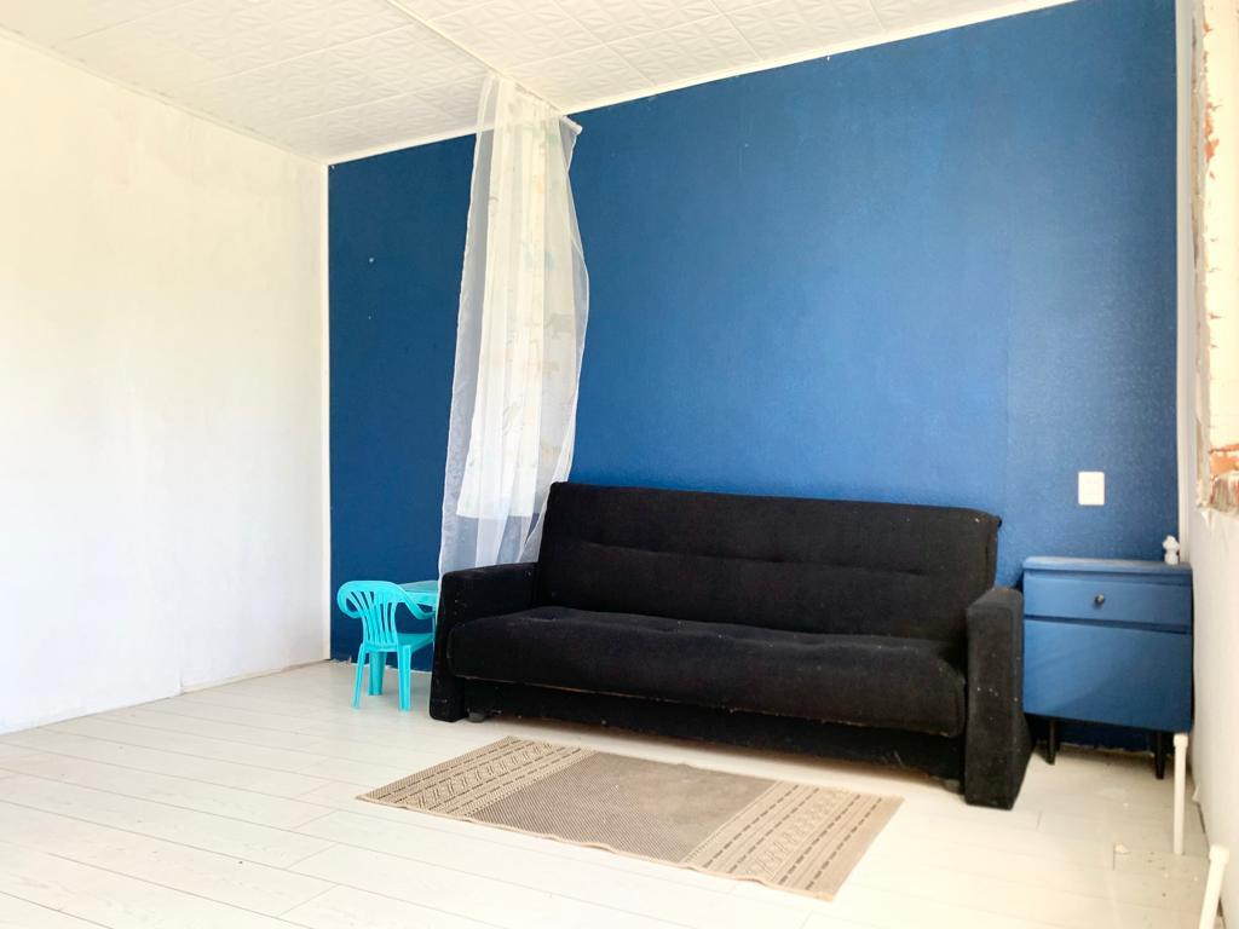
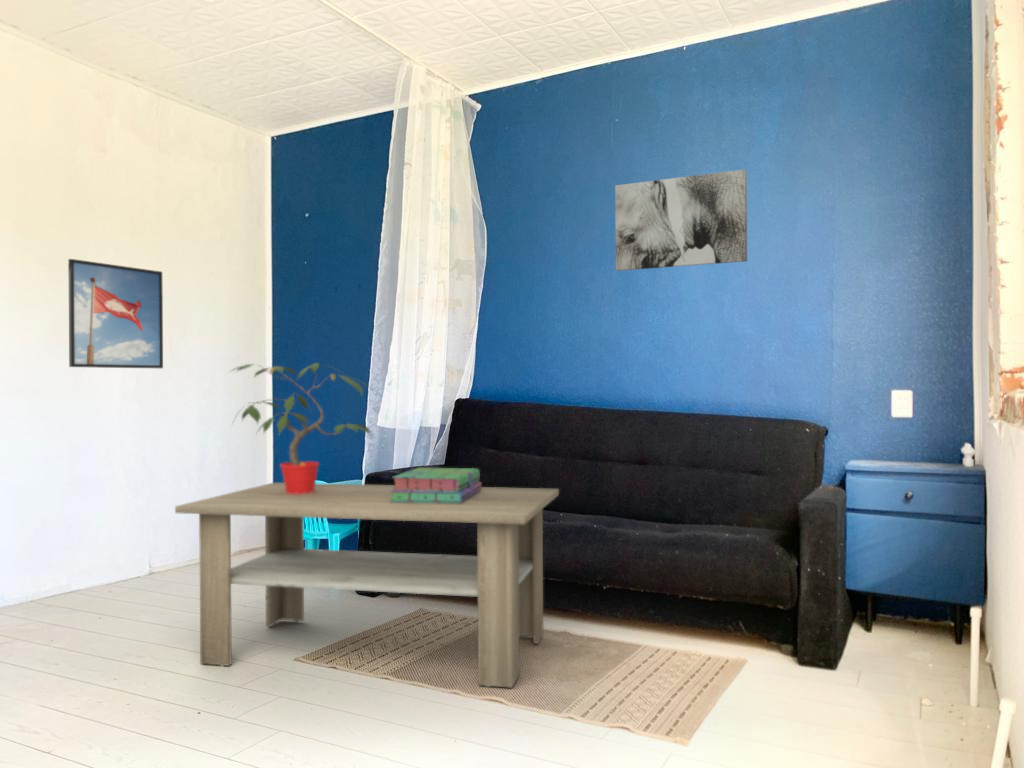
+ stack of books [389,467,483,503]
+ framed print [67,258,164,369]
+ coffee table [174,482,560,689]
+ potted plant [227,361,382,494]
+ wall art [614,168,748,272]
